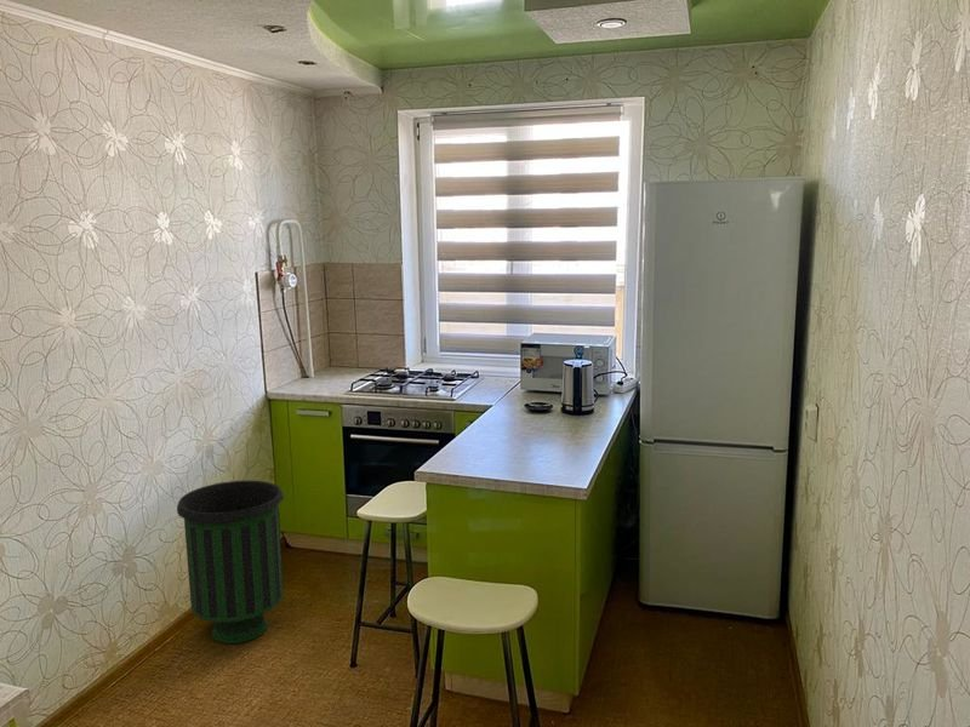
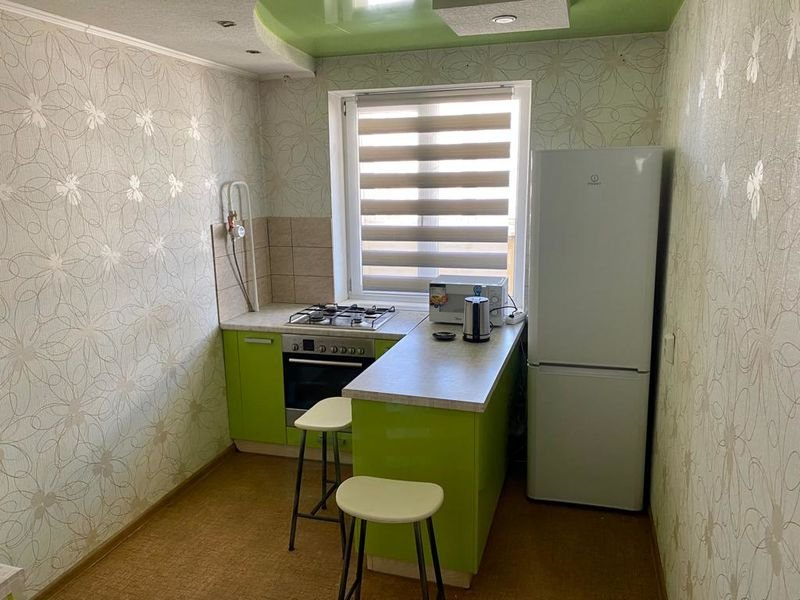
- trash can [176,480,285,645]
